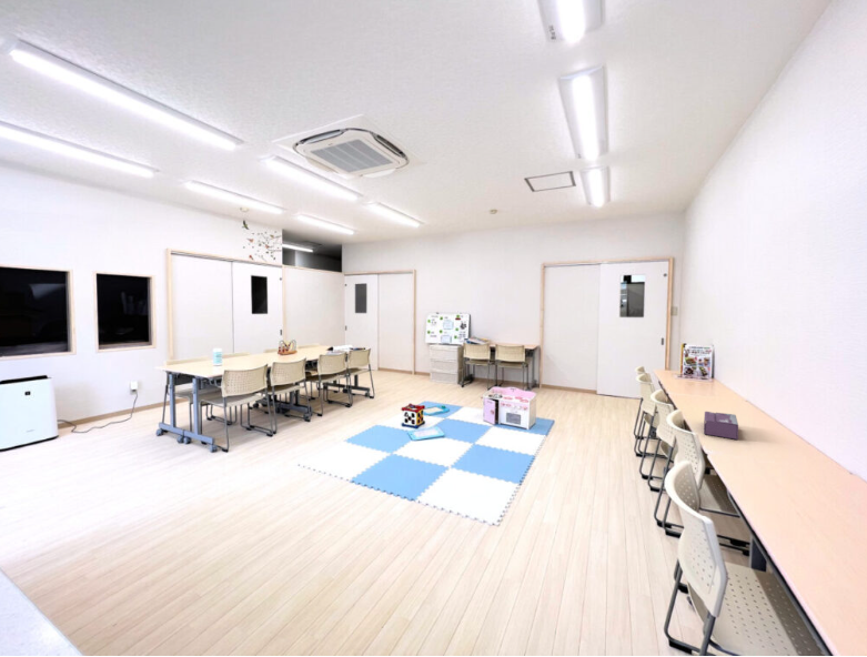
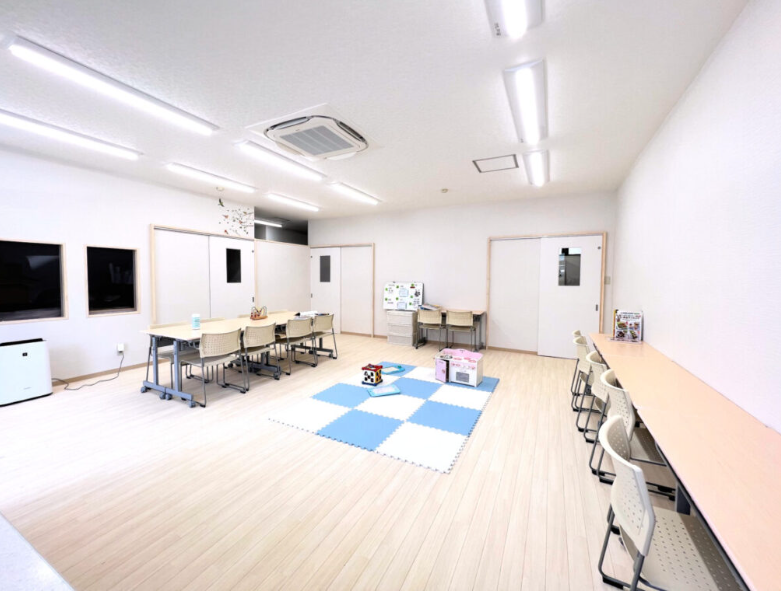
- tissue box [703,411,739,441]
